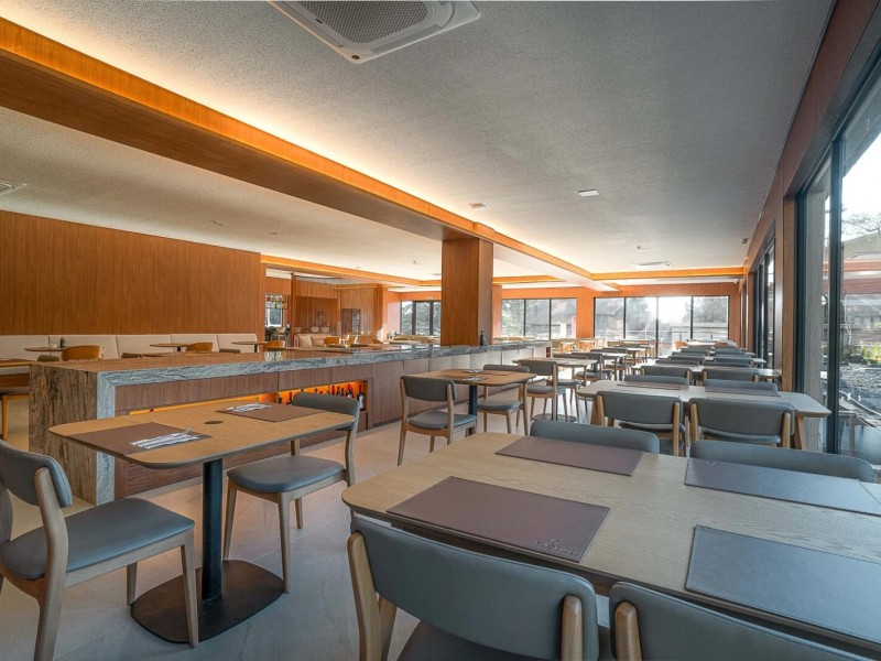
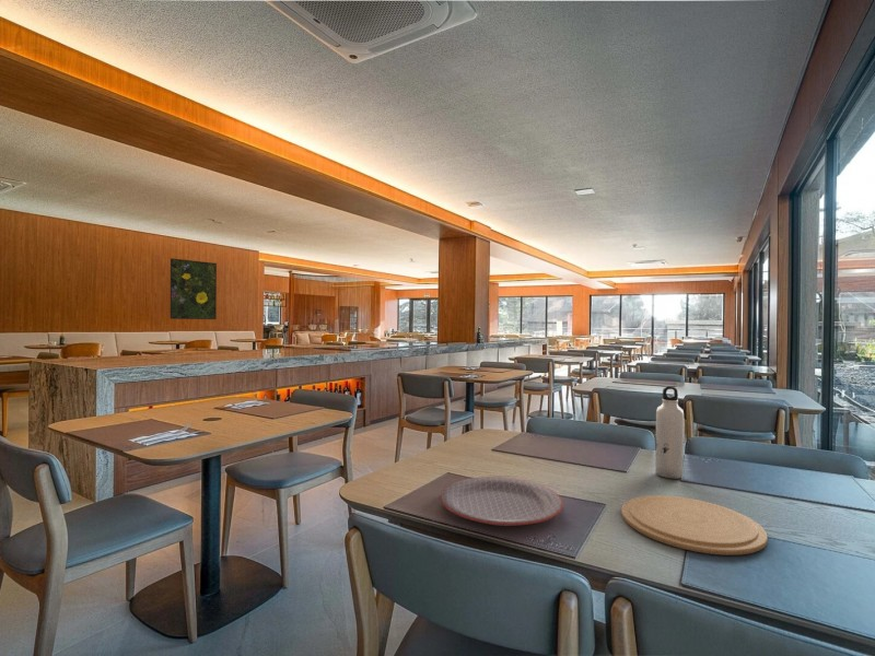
+ plate [620,494,769,557]
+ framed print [170,257,218,320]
+ plate [439,476,564,527]
+ water bottle [654,385,685,480]
